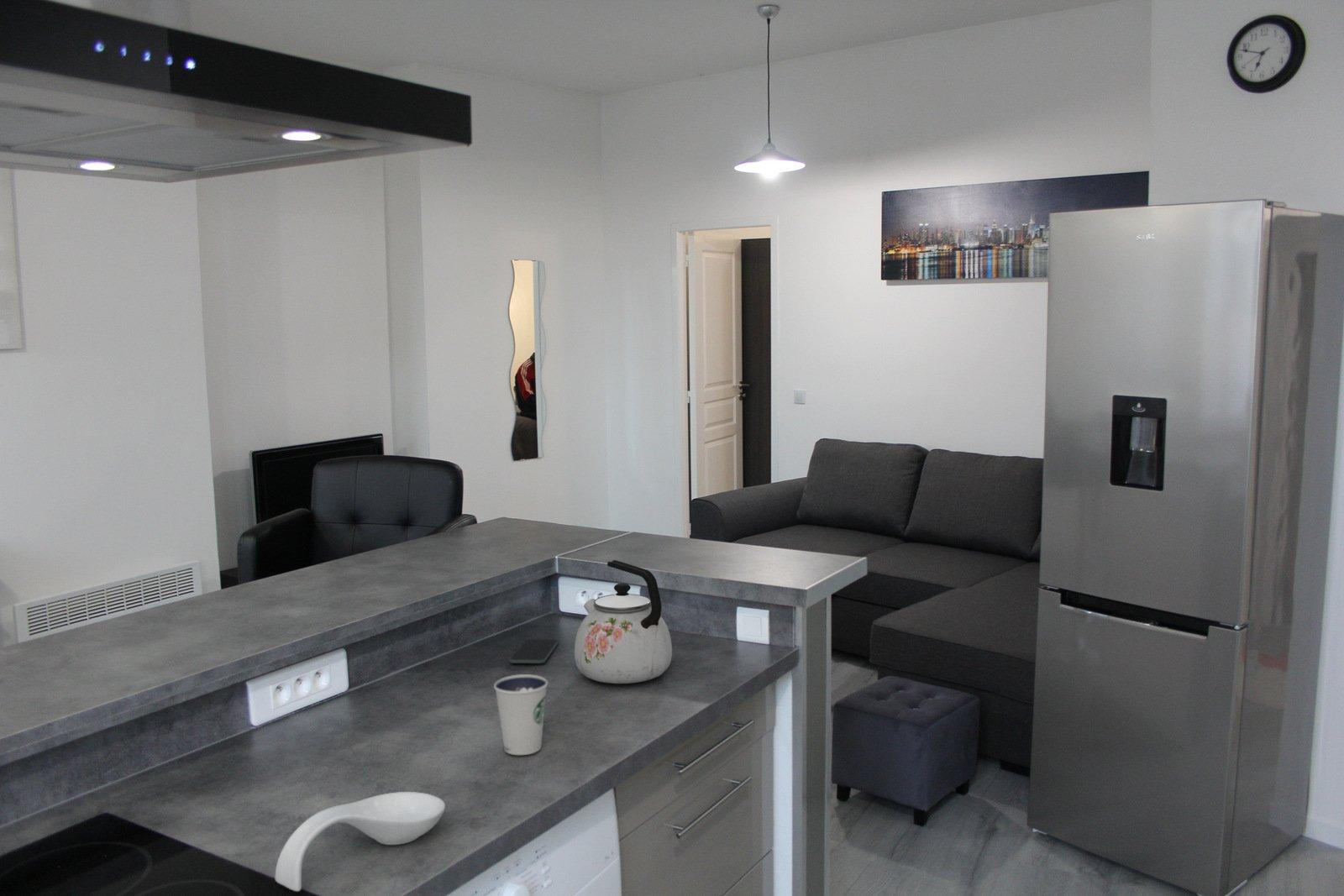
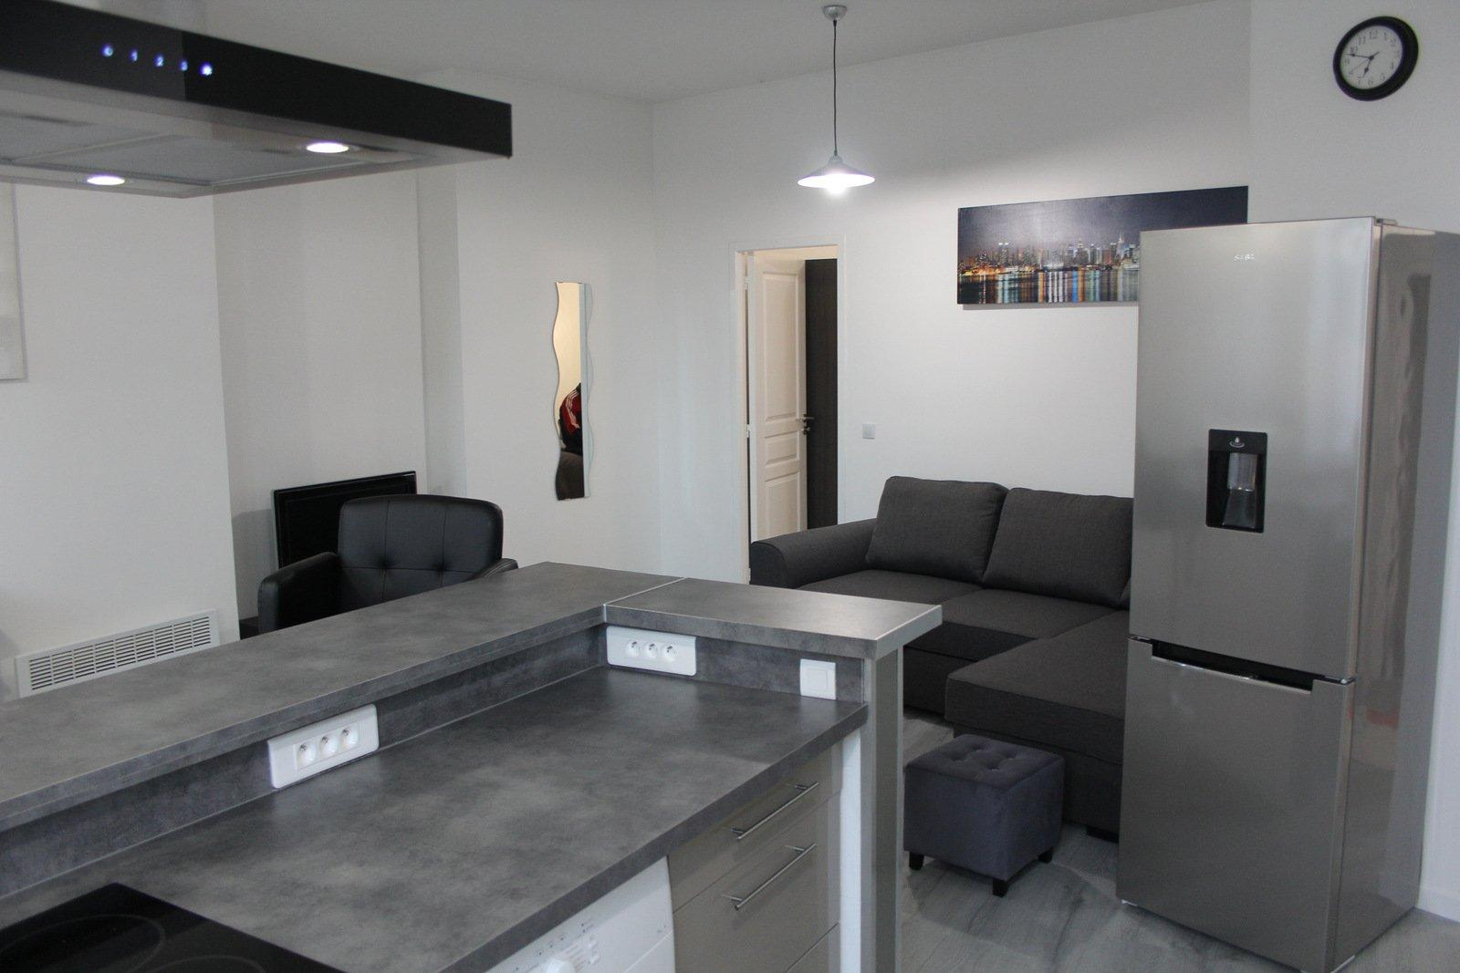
- smartphone [508,638,559,664]
- kettle [574,559,673,684]
- dixie cup [493,673,549,756]
- spoon rest [275,791,446,892]
